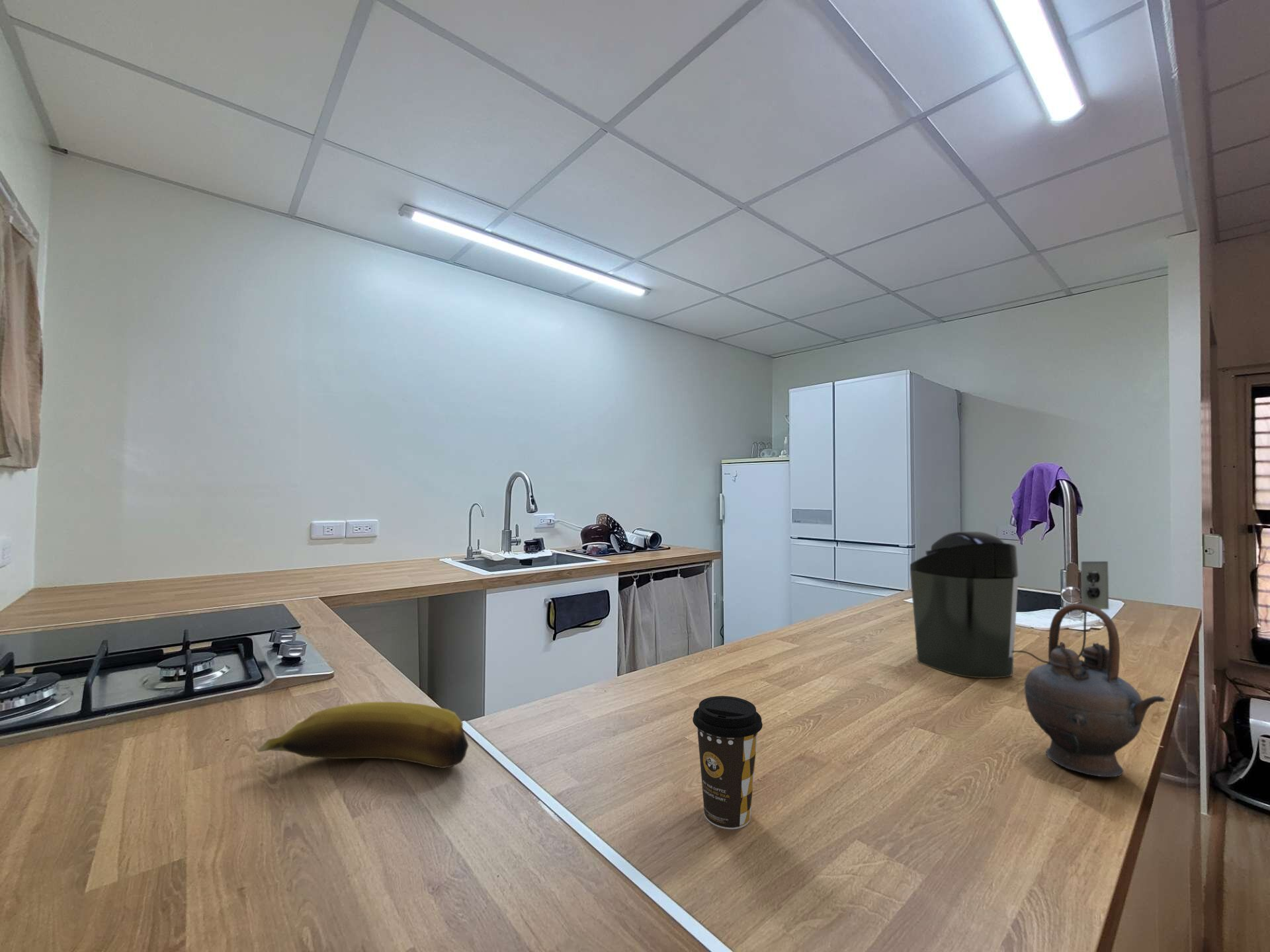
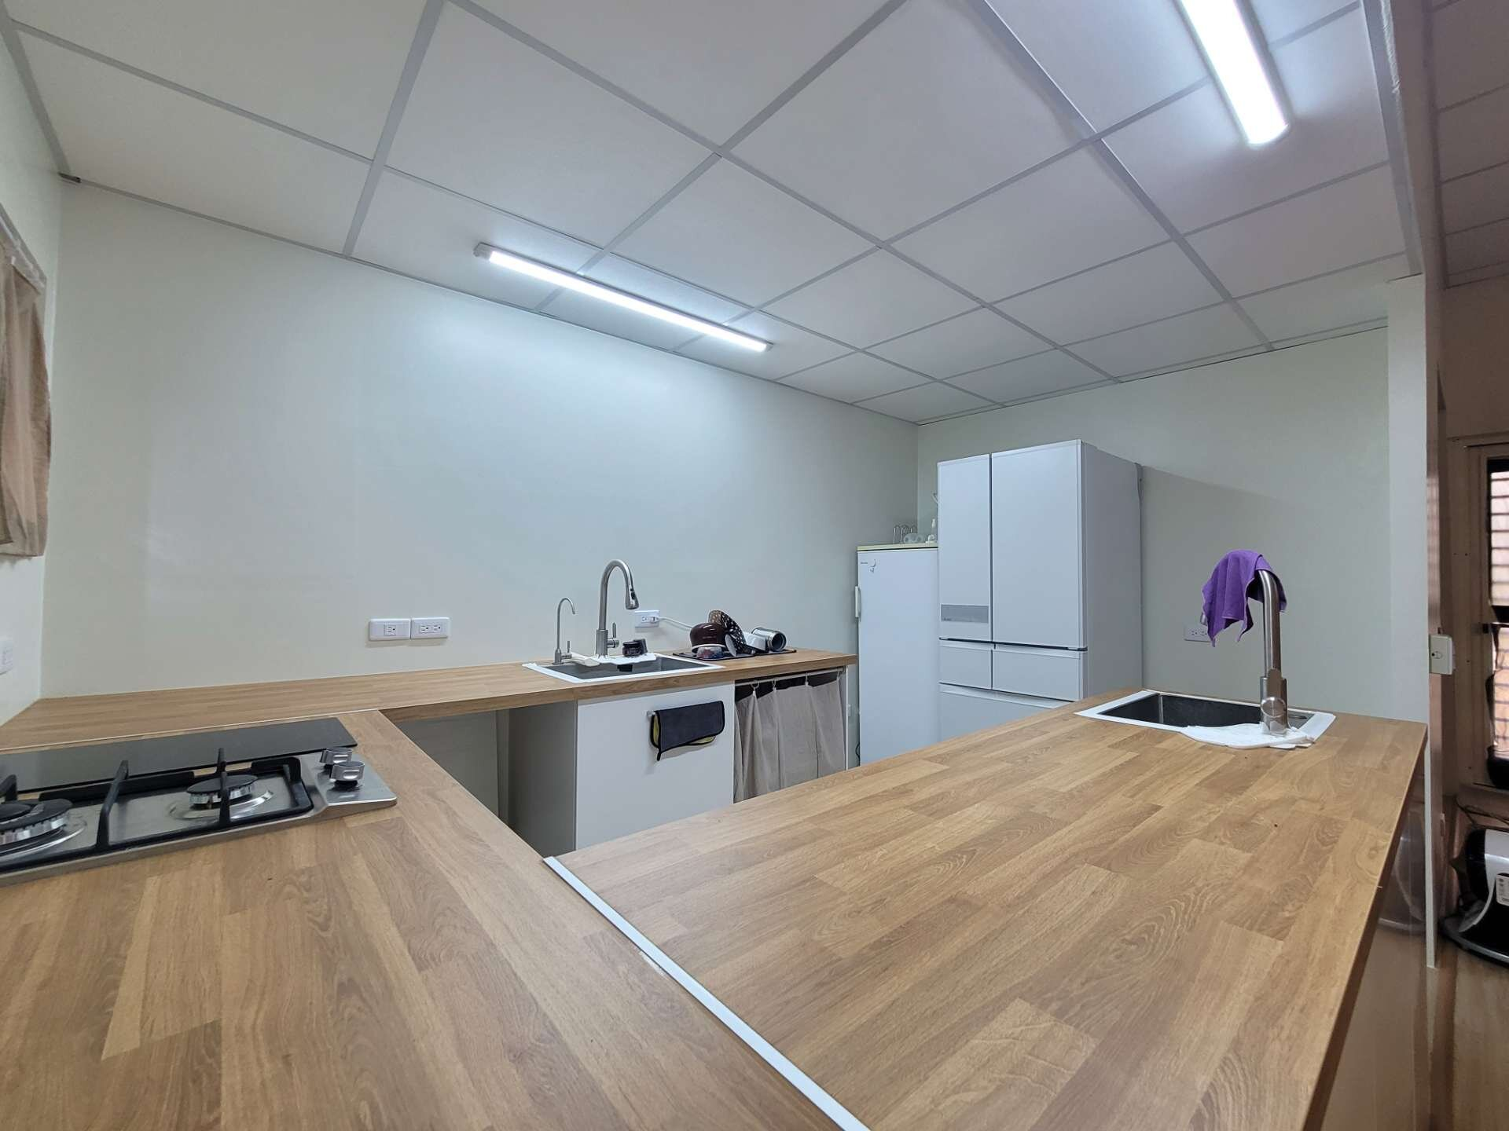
- coffee cup [692,695,763,830]
- coffee maker [910,531,1109,679]
- teapot [1024,603,1166,777]
- banana [256,701,469,769]
